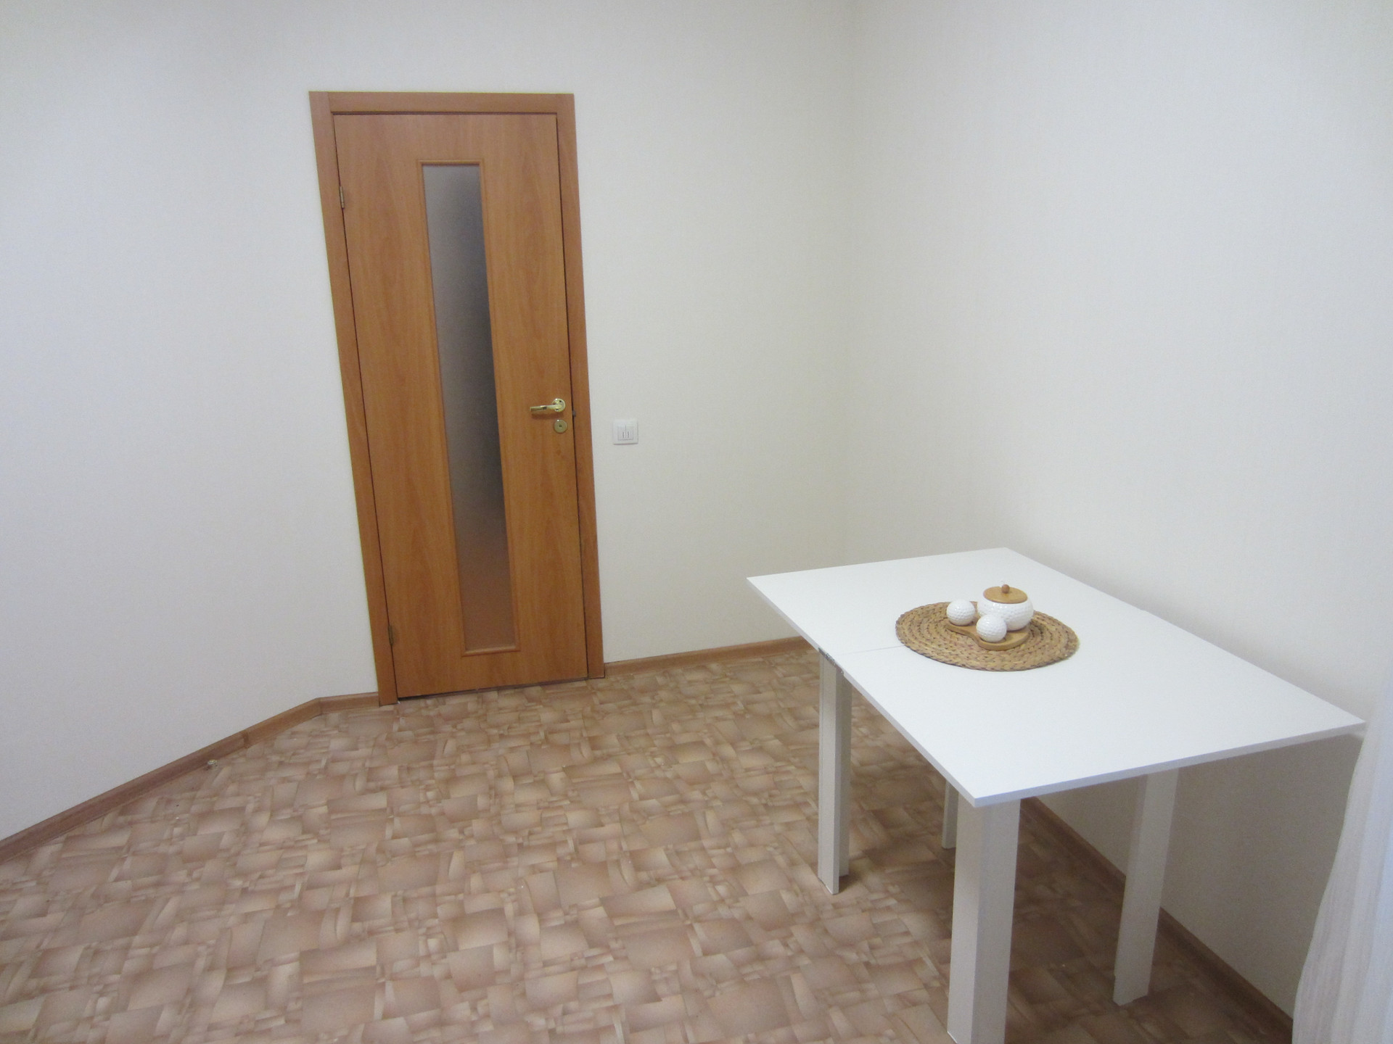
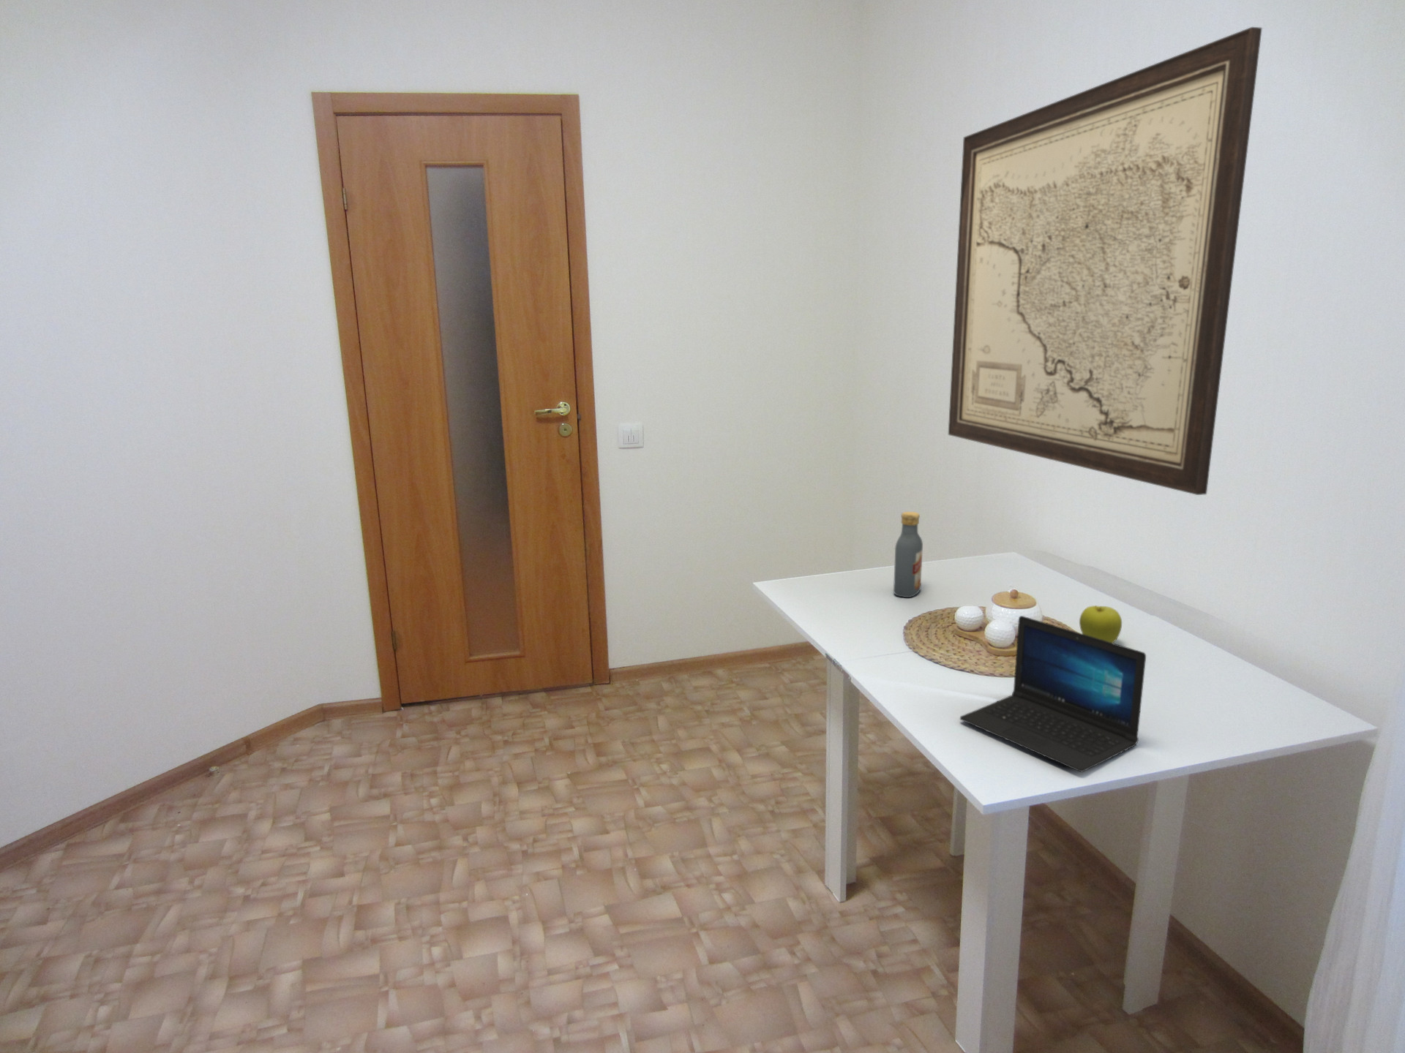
+ vodka [893,511,924,598]
+ fruit [1079,605,1123,644]
+ wall art [948,27,1263,496]
+ laptop [959,615,1147,773]
